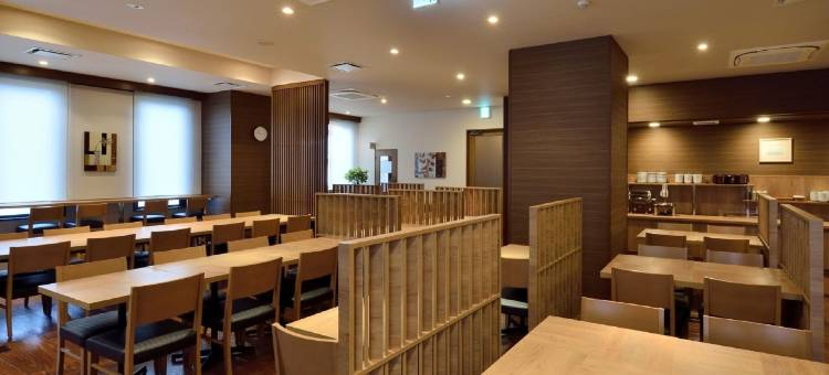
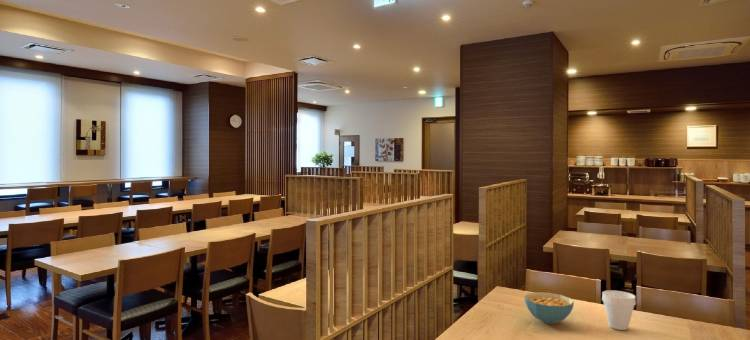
+ cereal bowl [523,291,575,325]
+ cup [601,289,637,331]
